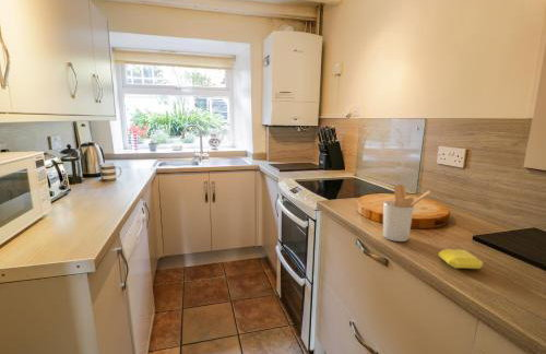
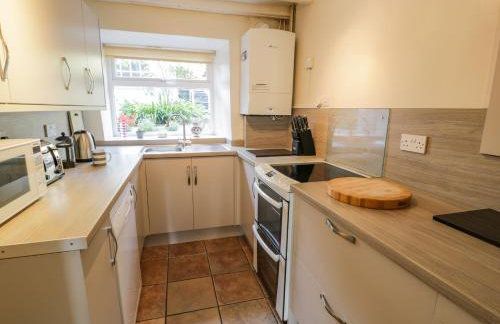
- utensil holder [382,184,431,243]
- soap bar [438,248,484,270]
